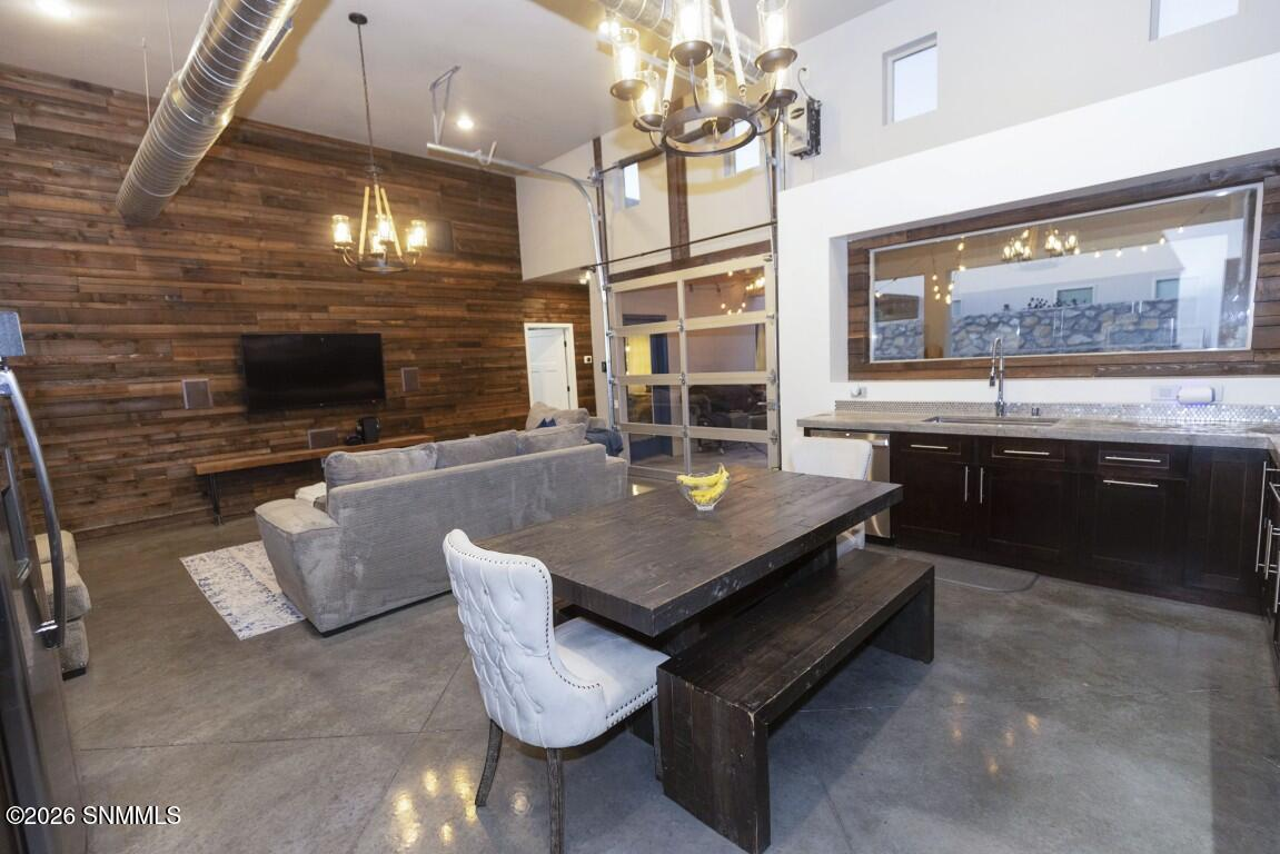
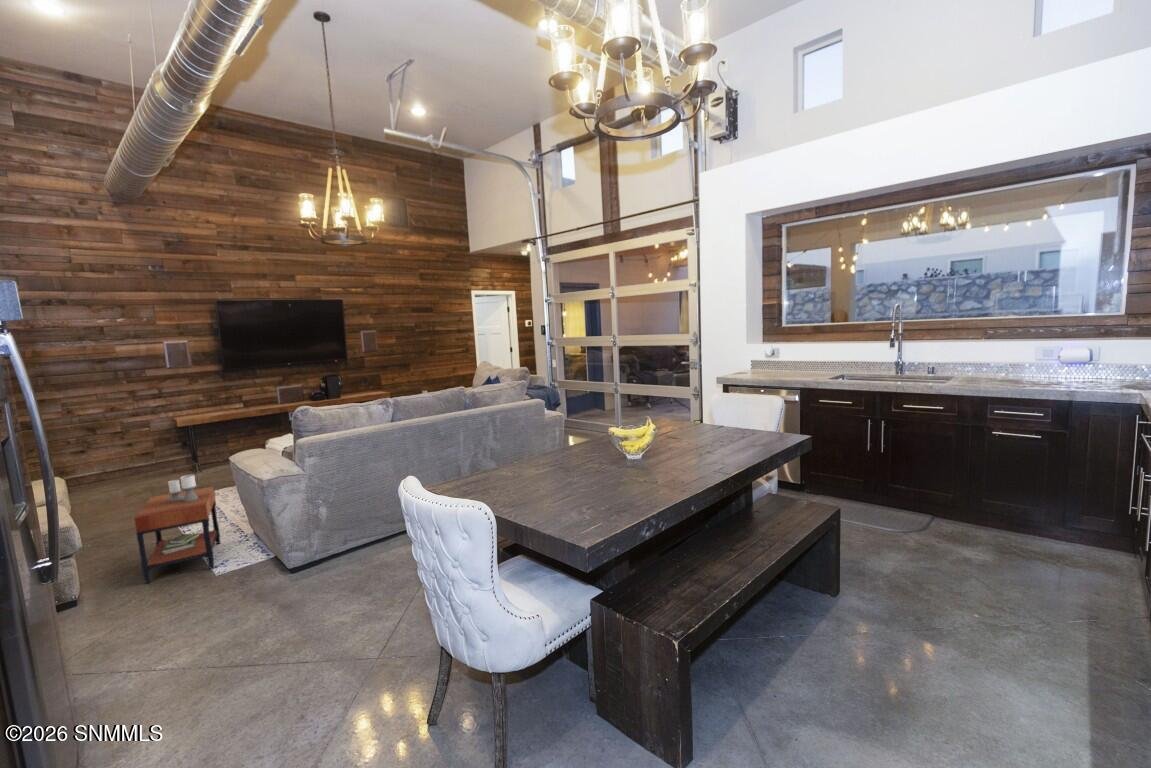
+ side table [133,474,221,585]
